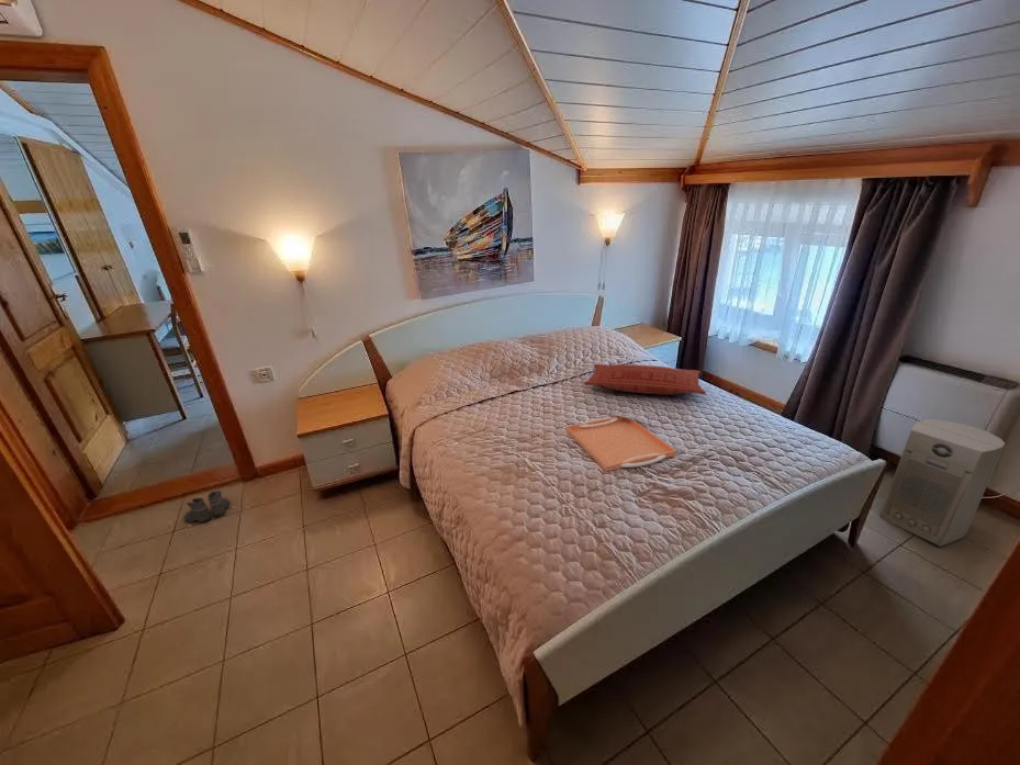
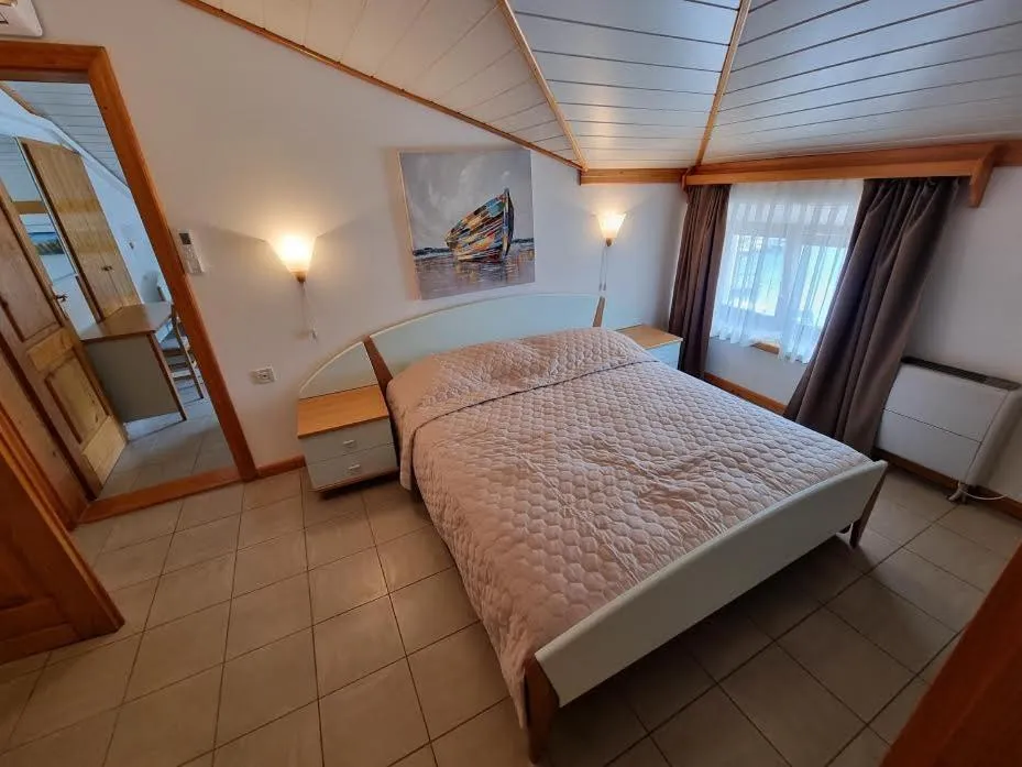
- fan [878,418,1006,548]
- boots [182,490,231,524]
- pillow [583,363,707,395]
- serving tray [565,415,677,472]
